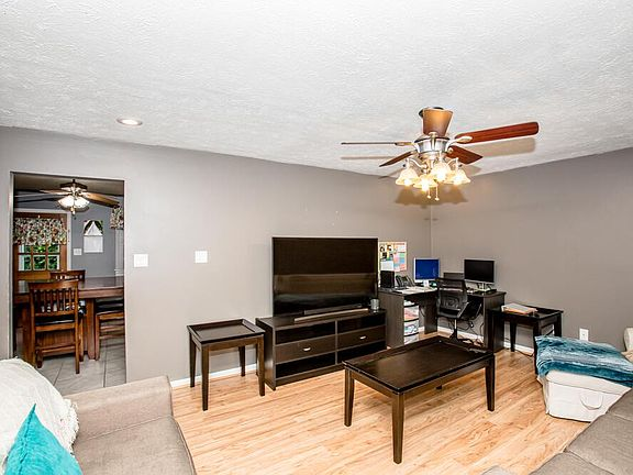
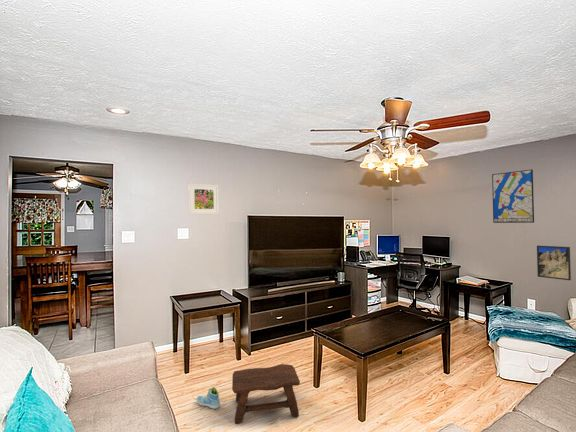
+ wall art [491,168,535,224]
+ stool [231,363,301,425]
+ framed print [536,245,572,281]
+ sneaker [196,386,221,410]
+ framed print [188,182,220,215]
